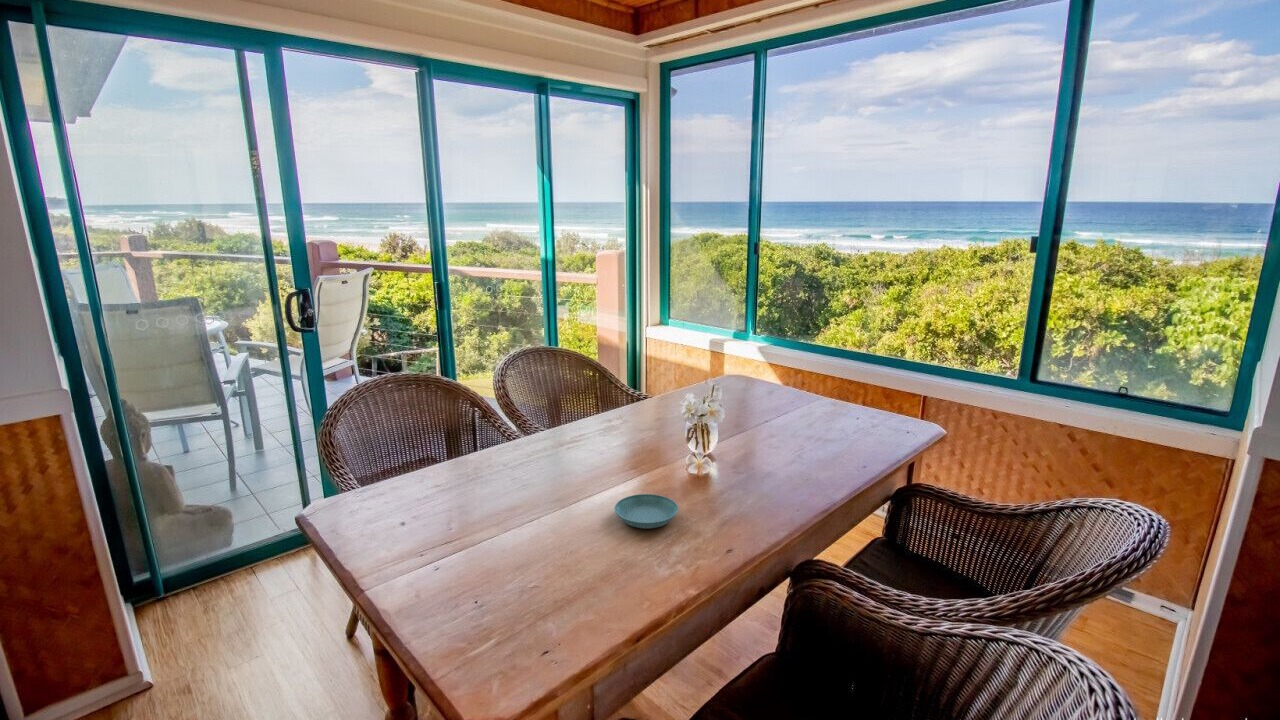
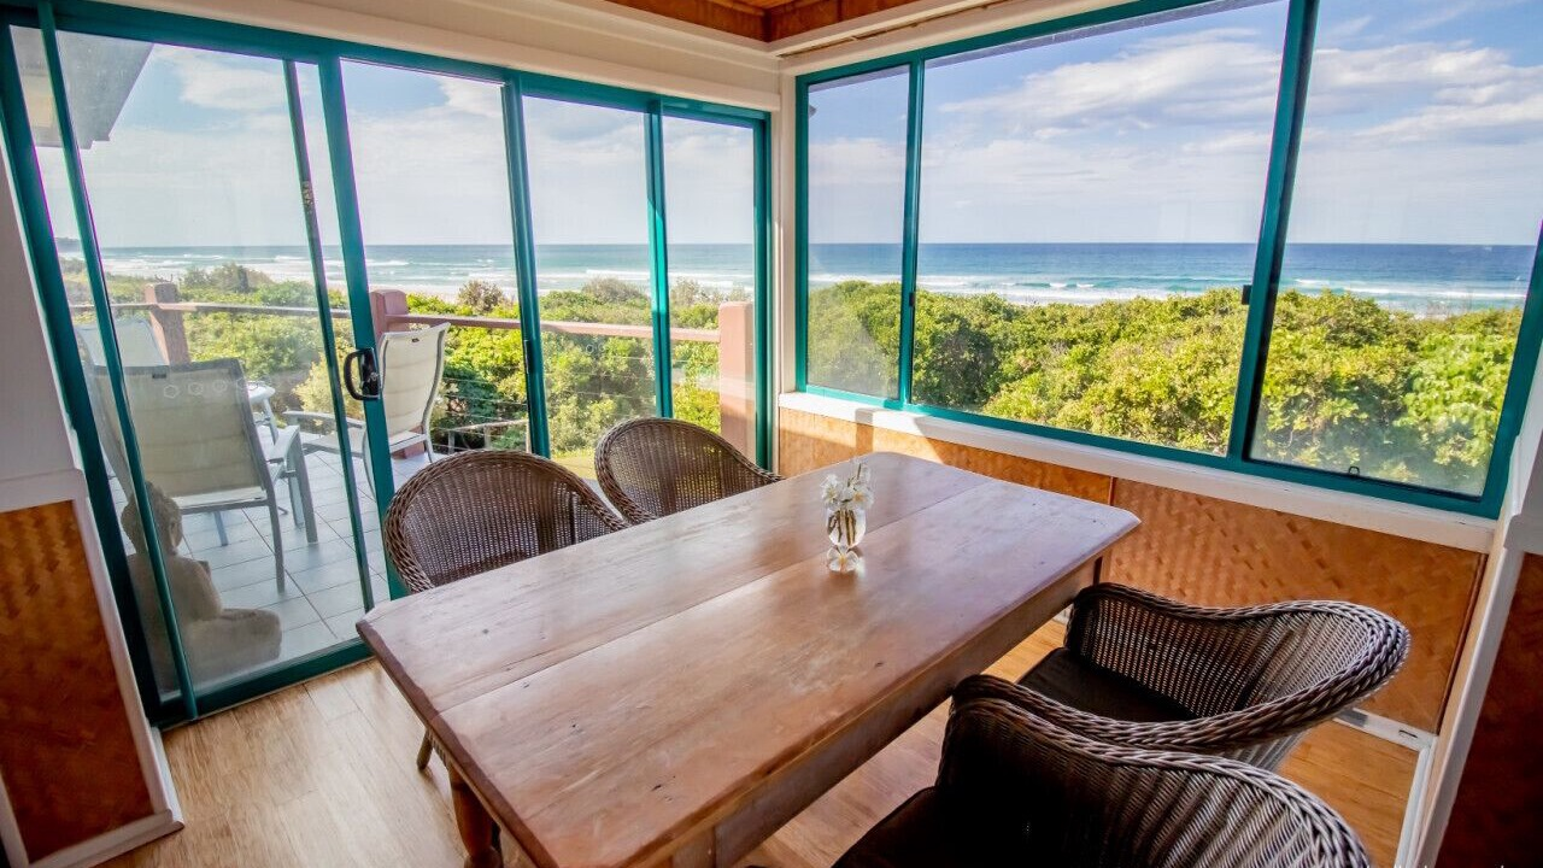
- saucer [614,493,679,529]
